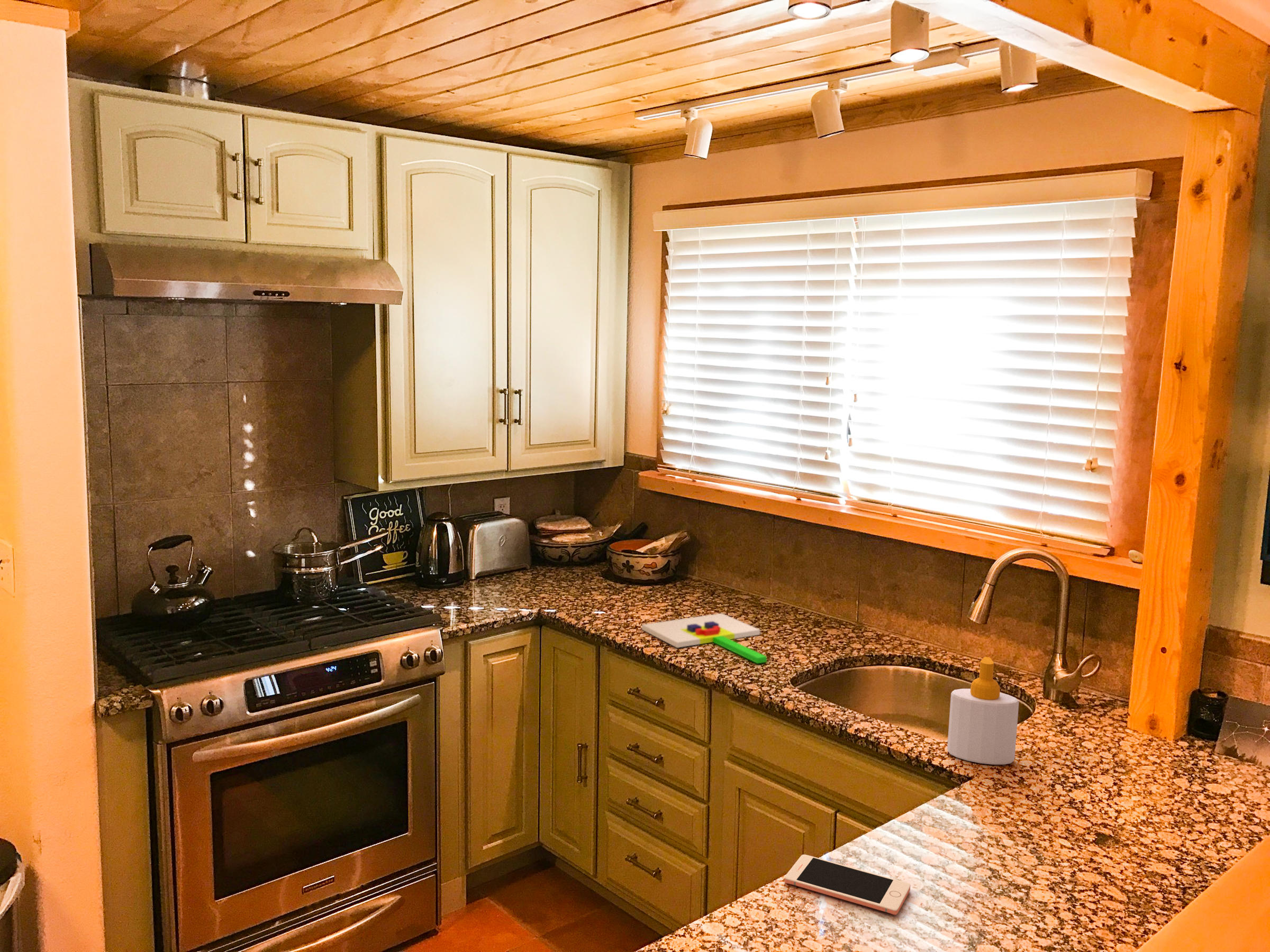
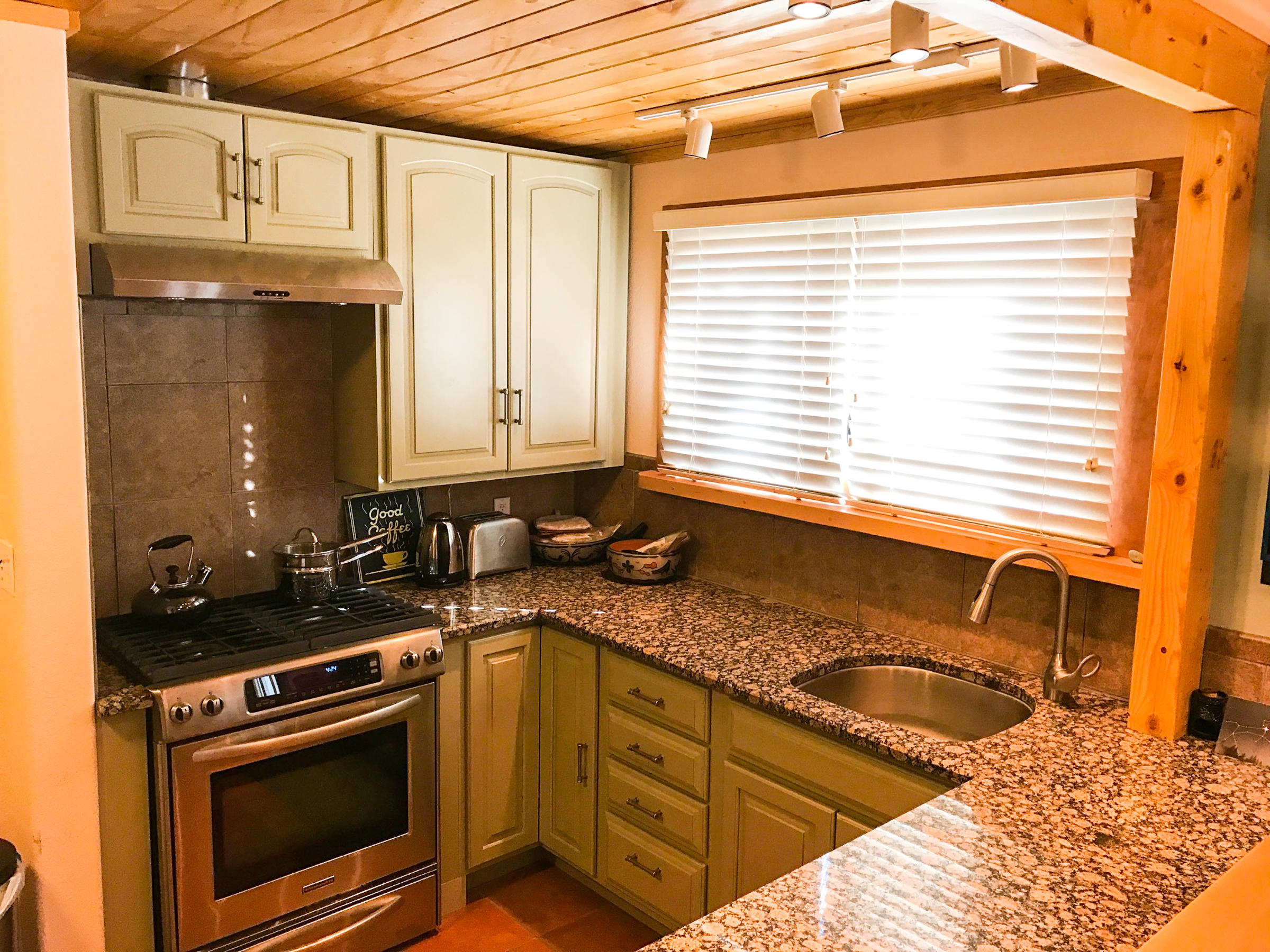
- chopping board [641,613,767,664]
- cell phone [784,854,911,916]
- soap bottle [947,656,1019,765]
